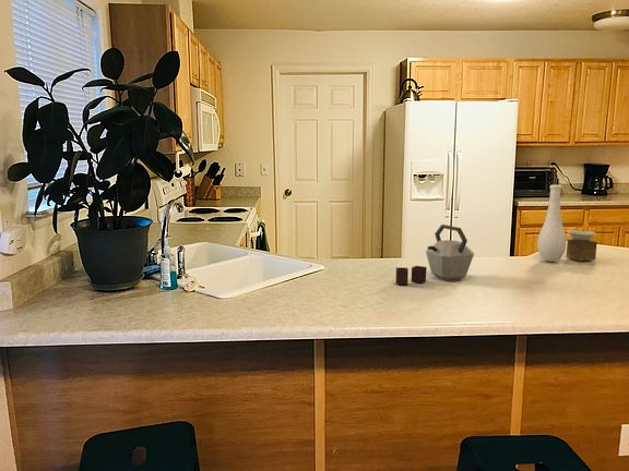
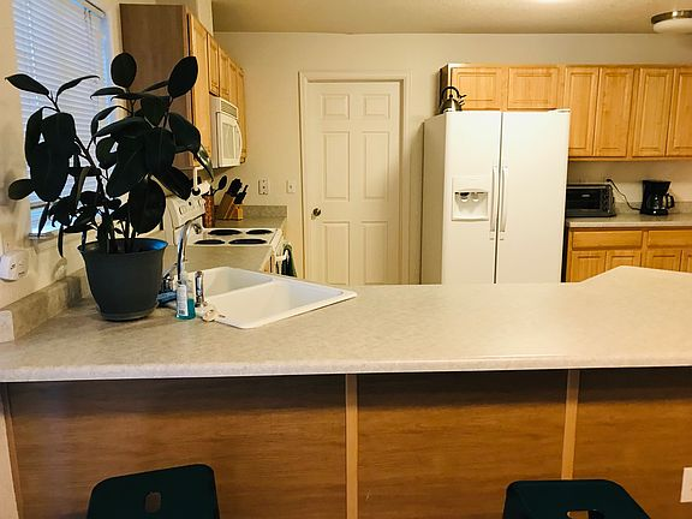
- kettle [394,224,475,286]
- vase [536,183,598,263]
